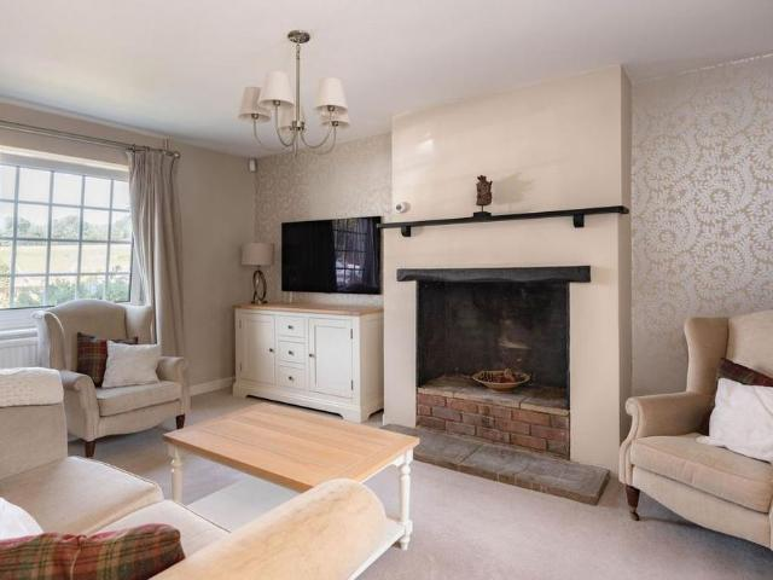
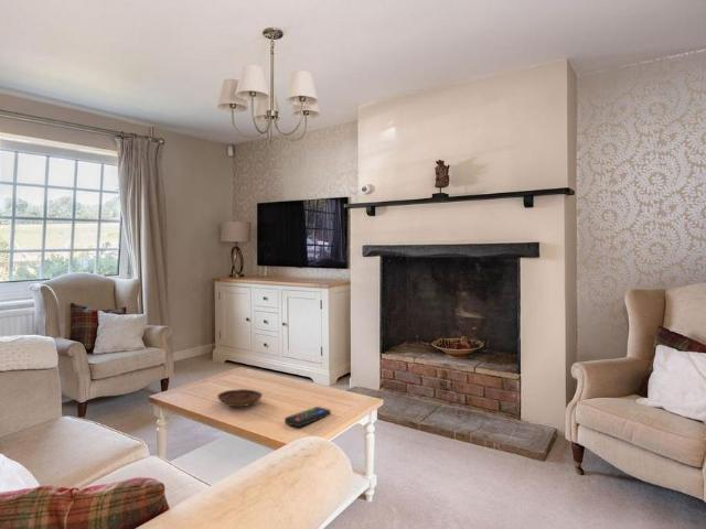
+ remote control [284,406,332,428]
+ bowl [216,388,264,408]
